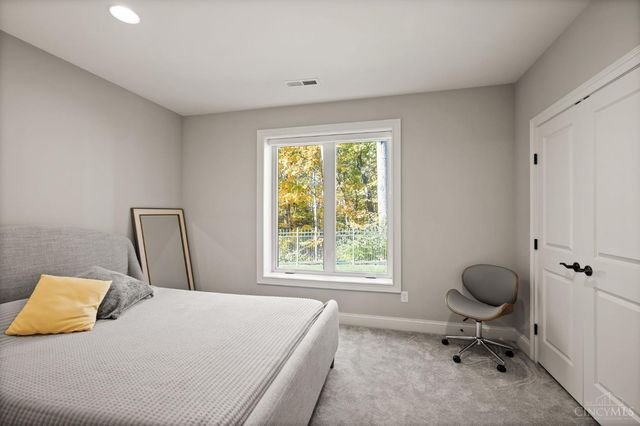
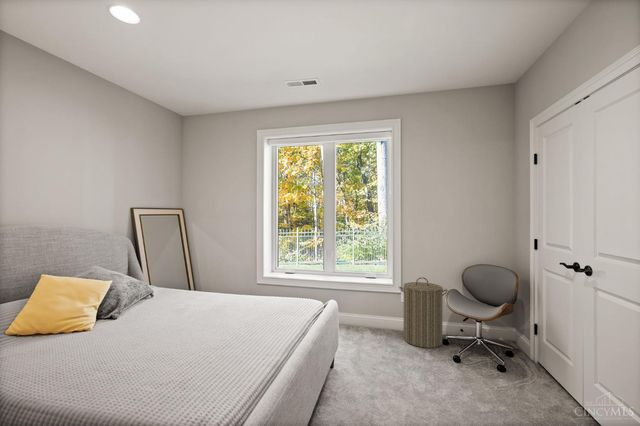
+ laundry hamper [398,276,449,349]
